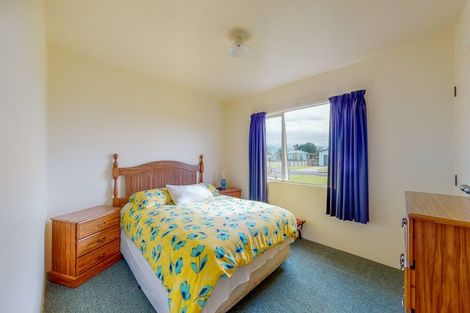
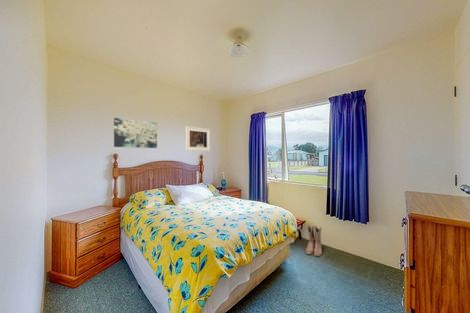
+ wall art [113,117,158,149]
+ boots [305,224,323,257]
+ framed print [185,125,211,152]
